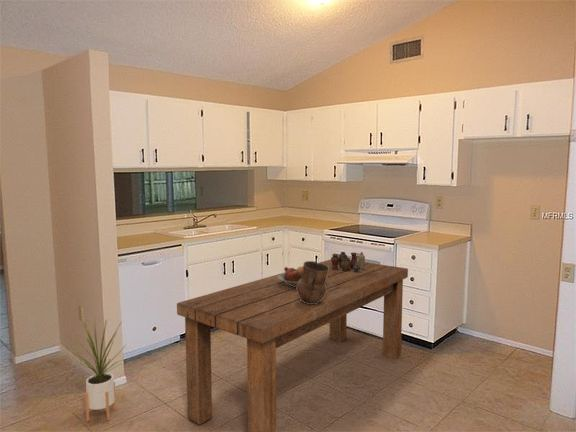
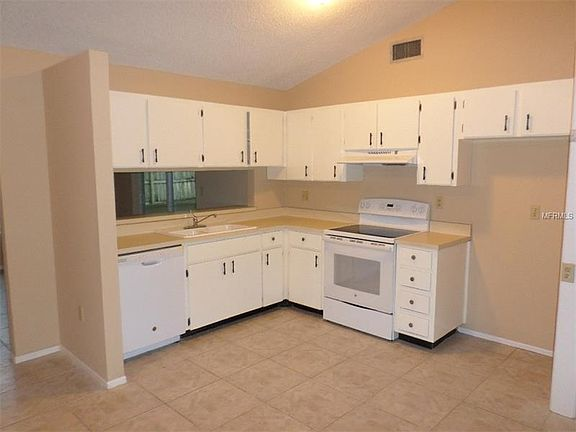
- house plant [65,315,127,422]
- fruit bowl [278,265,327,287]
- ceramic pitcher [296,260,329,304]
- dining table [176,258,409,432]
- vase [330,251,366,272]
